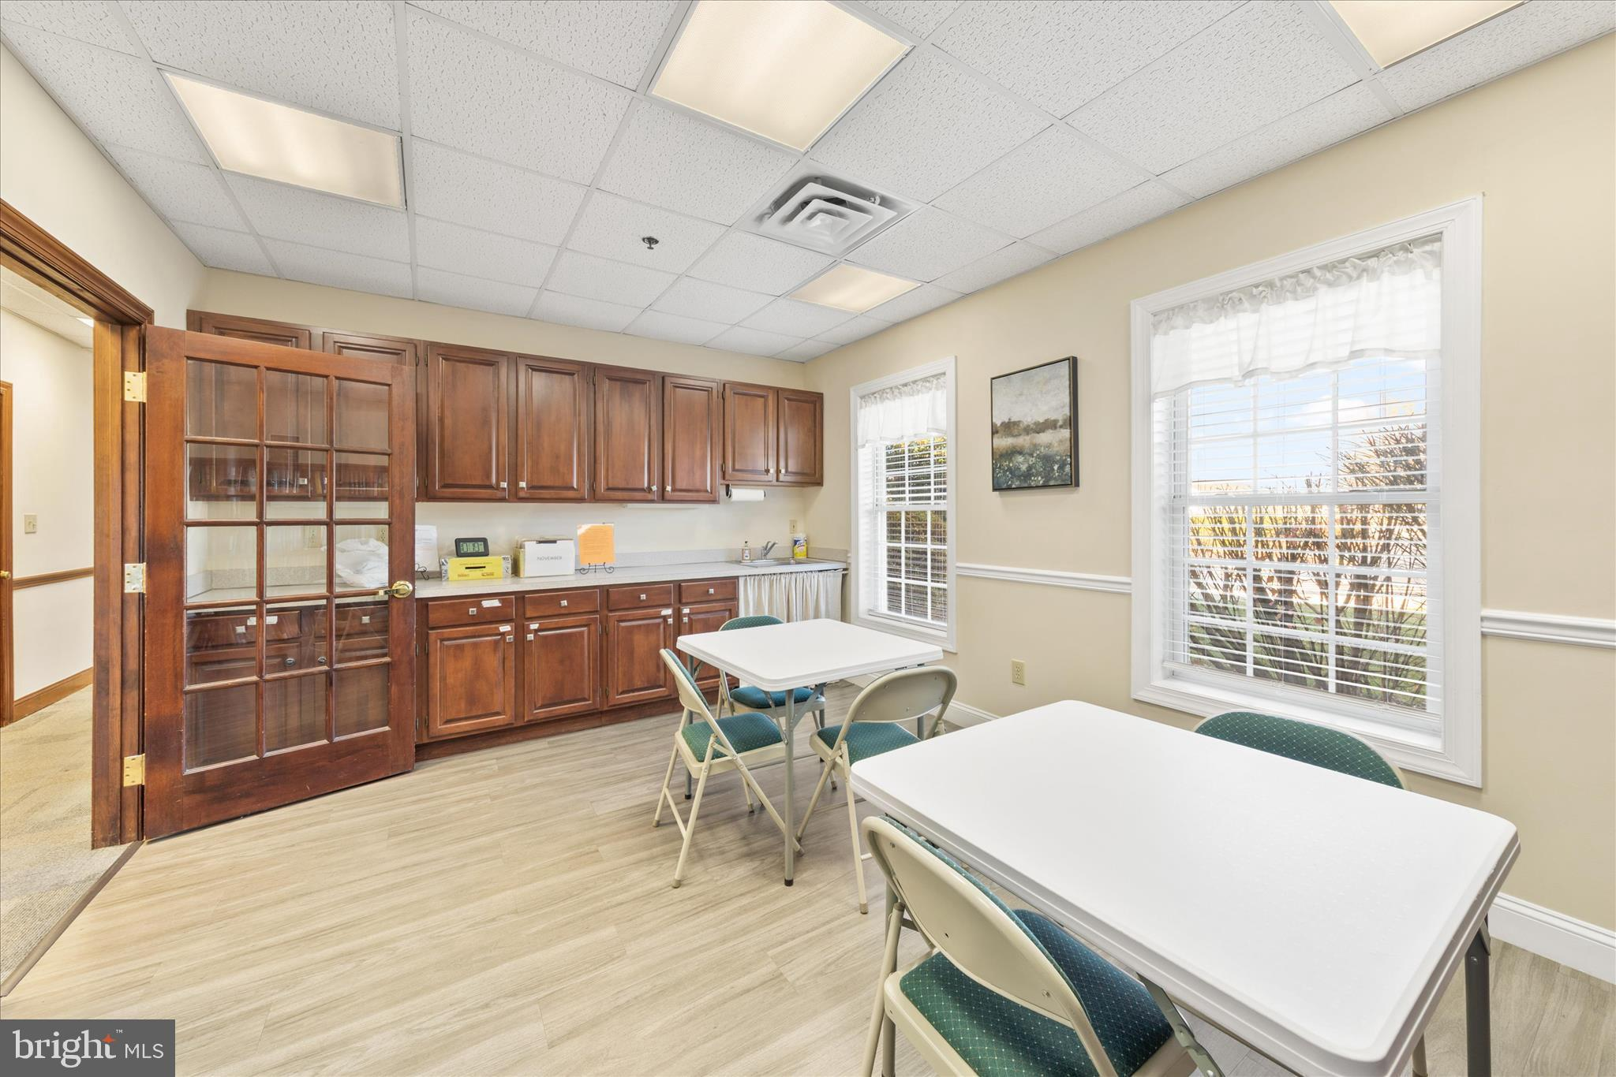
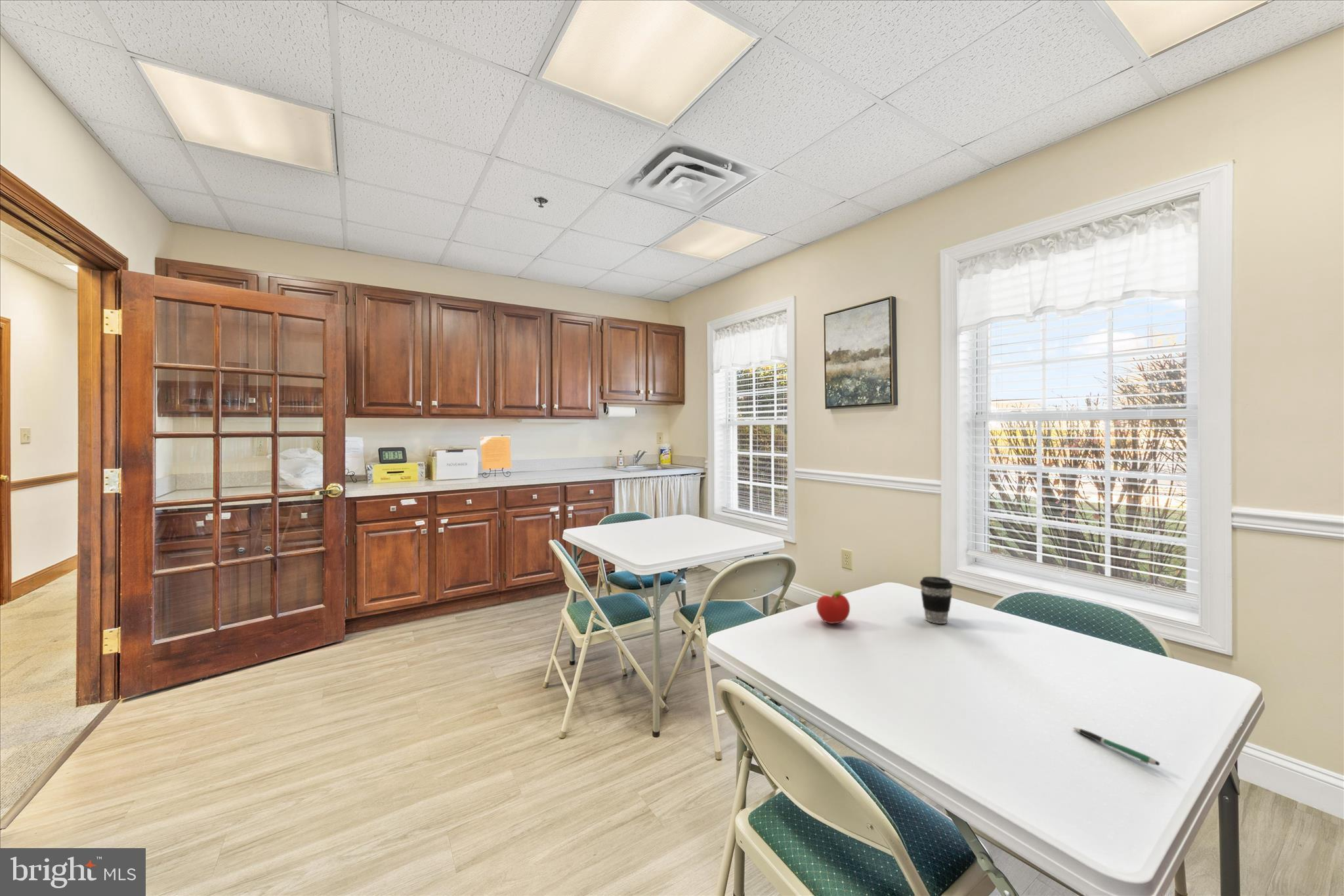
+ fruit [816,590,850,624]
+ coffee cup [919,576,954,624]
+ pen [1072,727,1160,766]
